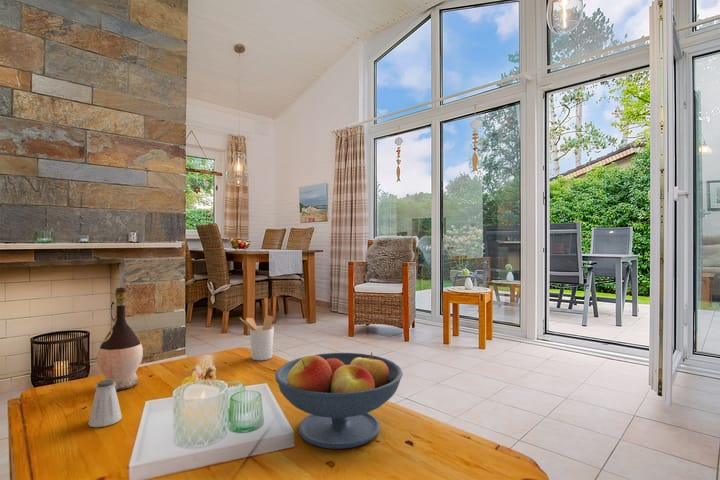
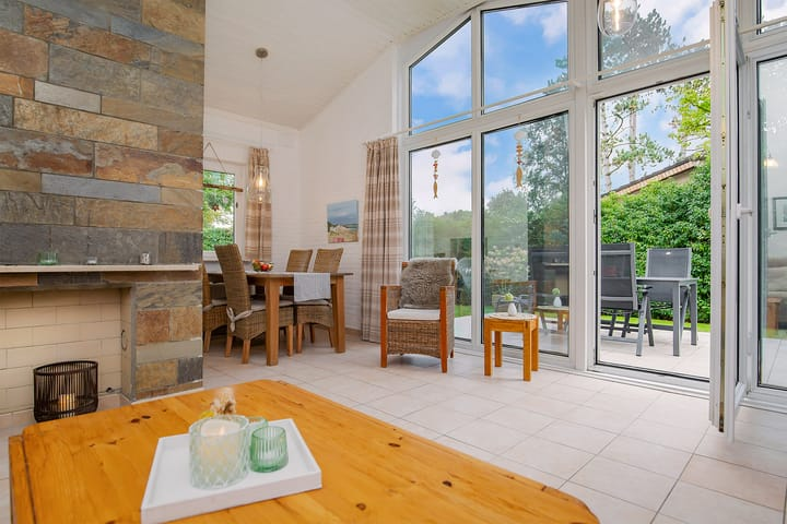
- wine bottle [96,287,144,391]
- saltshaker [87,379,123,428]
- fruit bowl [274,351,404,450]
- utensil holder [239,314,275,361]
